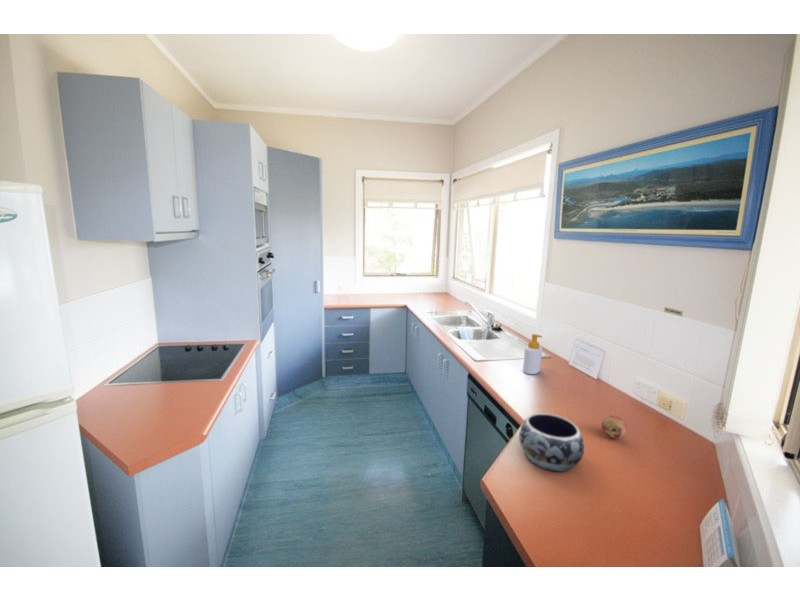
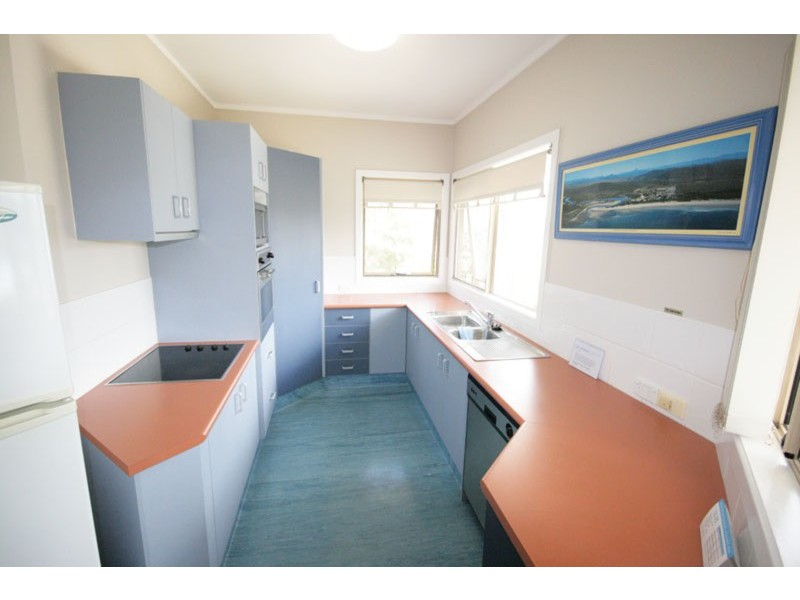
- fruit [600,415,627,439]
- soap bottle [522,333,543,375]
- decorative bowl [518,412,585,473]
